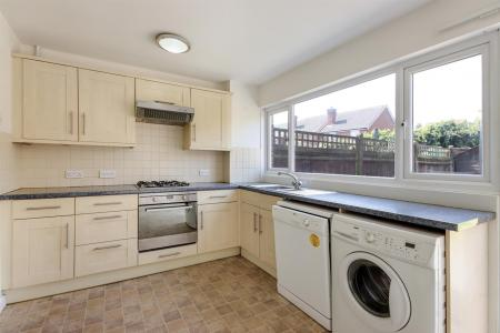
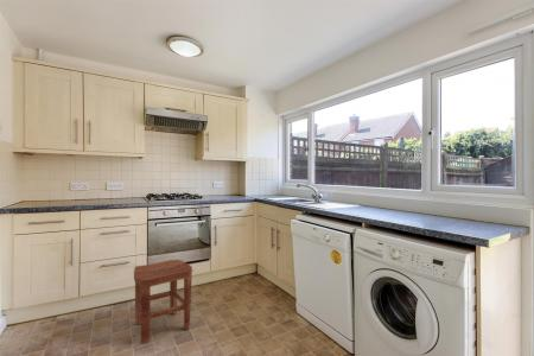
+ stool [133,259,193,344]
